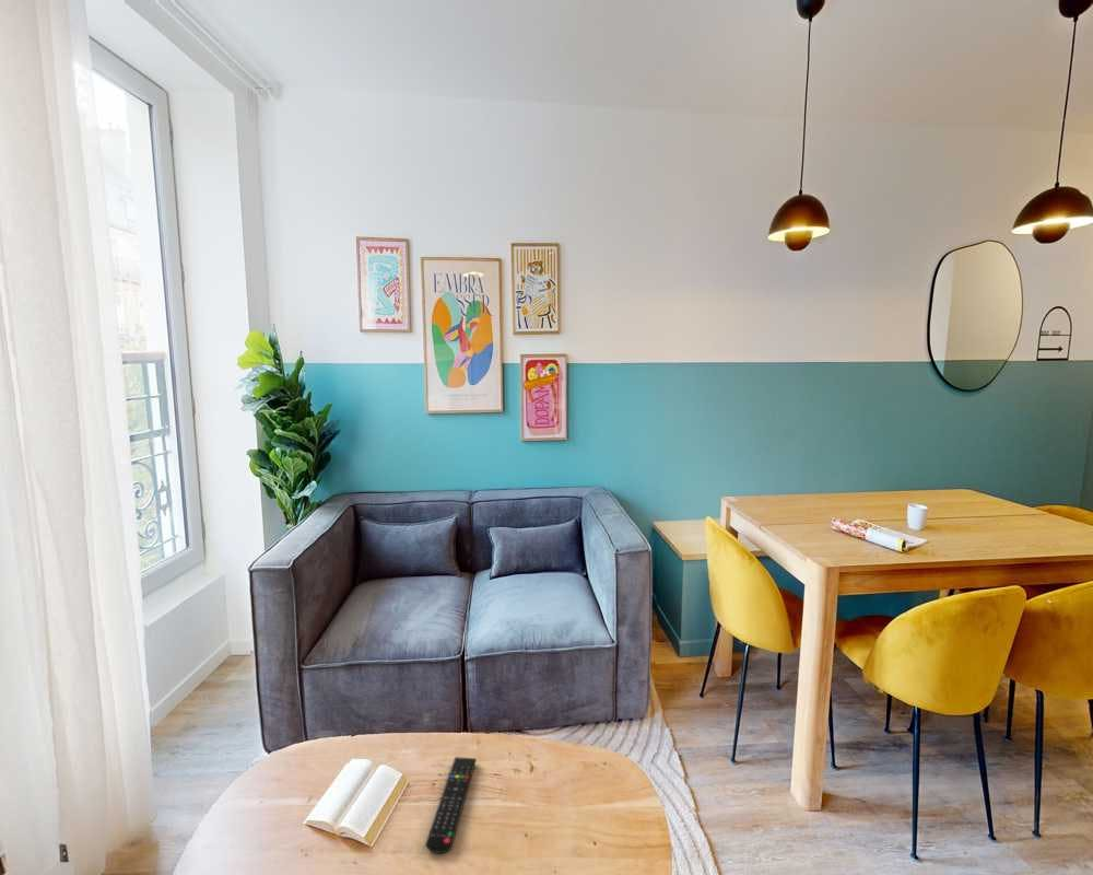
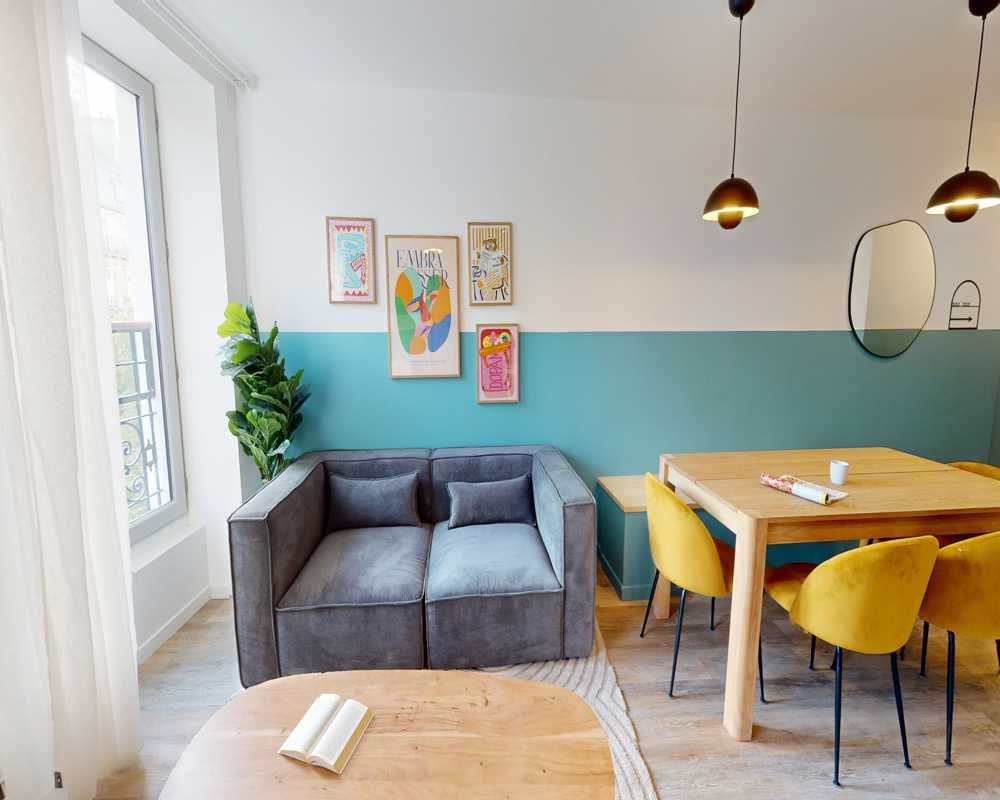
- remote control [424,756,477,854]
